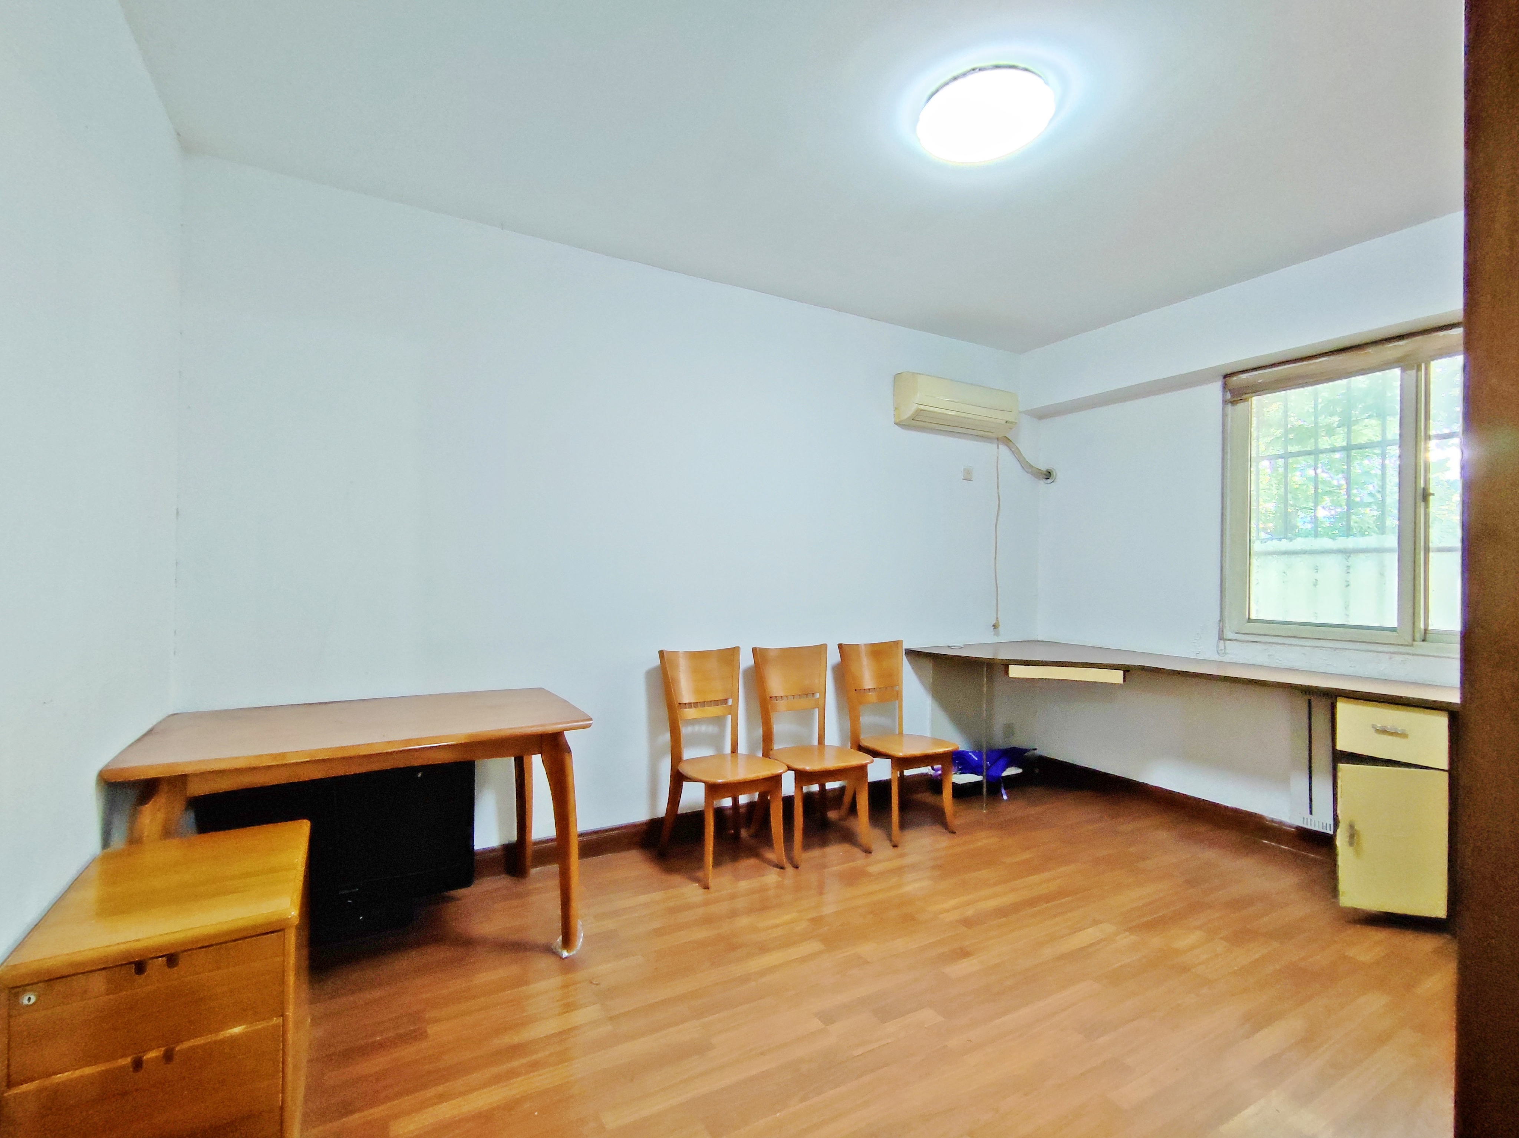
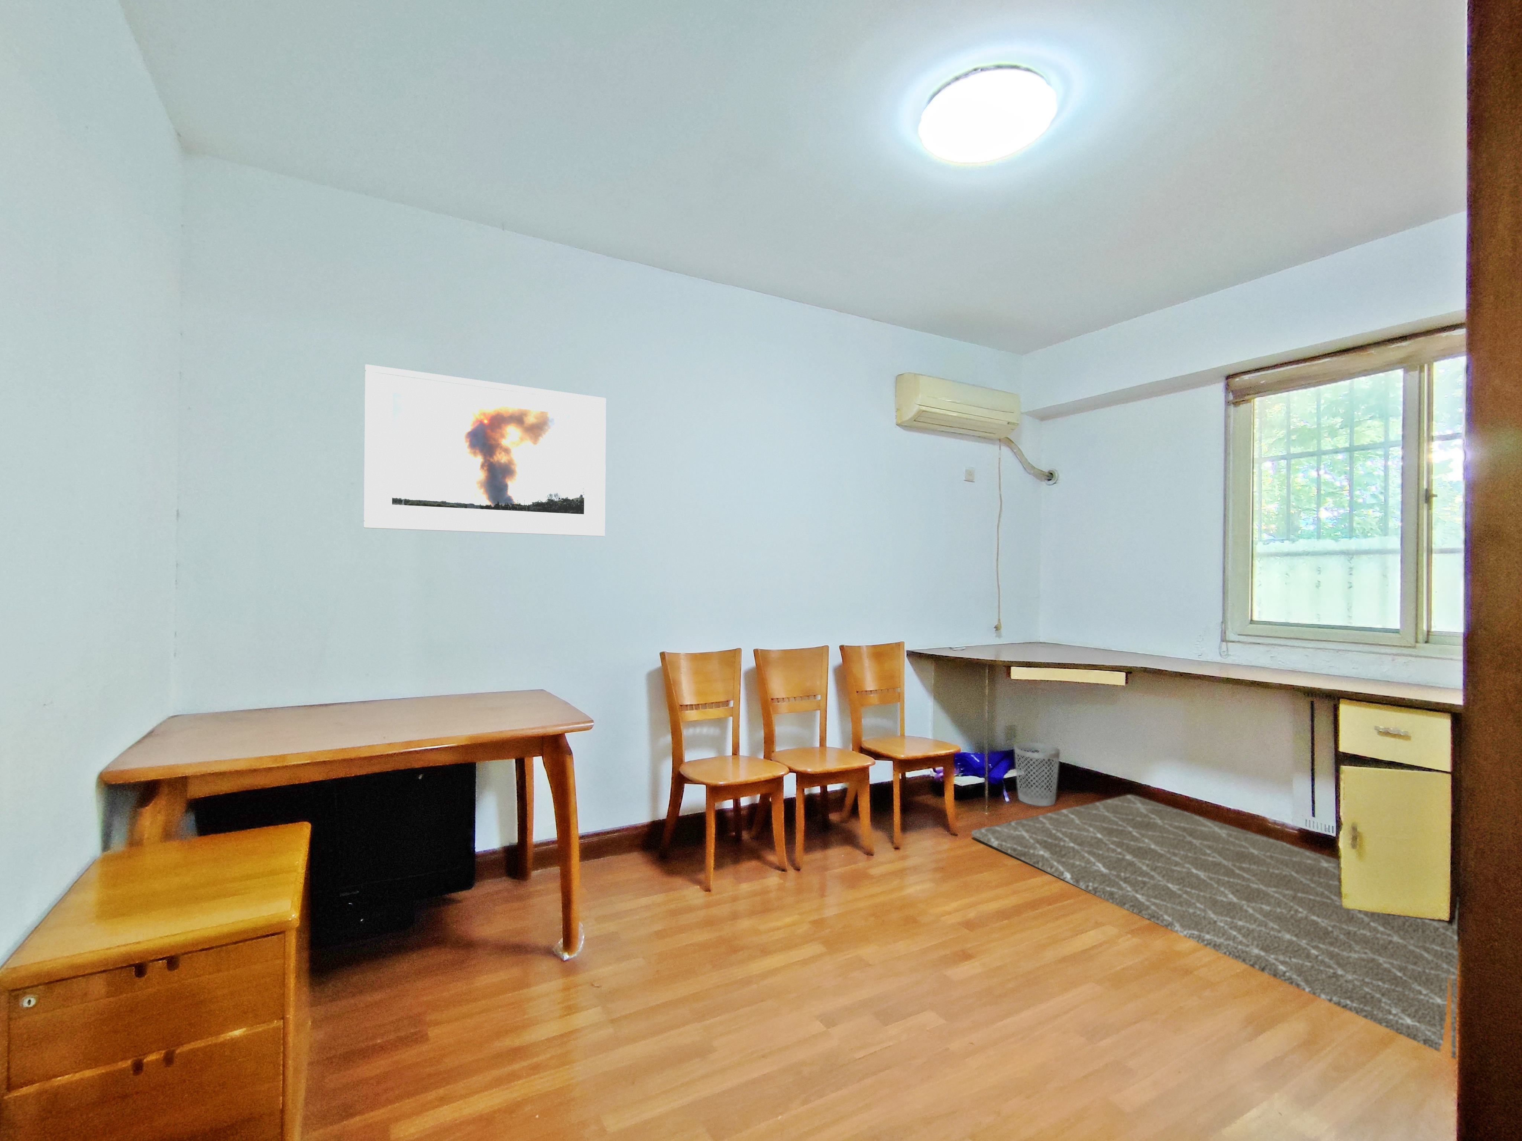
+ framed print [363,364,606,537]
+ rug [971,795,1458,1060]
+ wastebasket [1014,742,1061,807]
